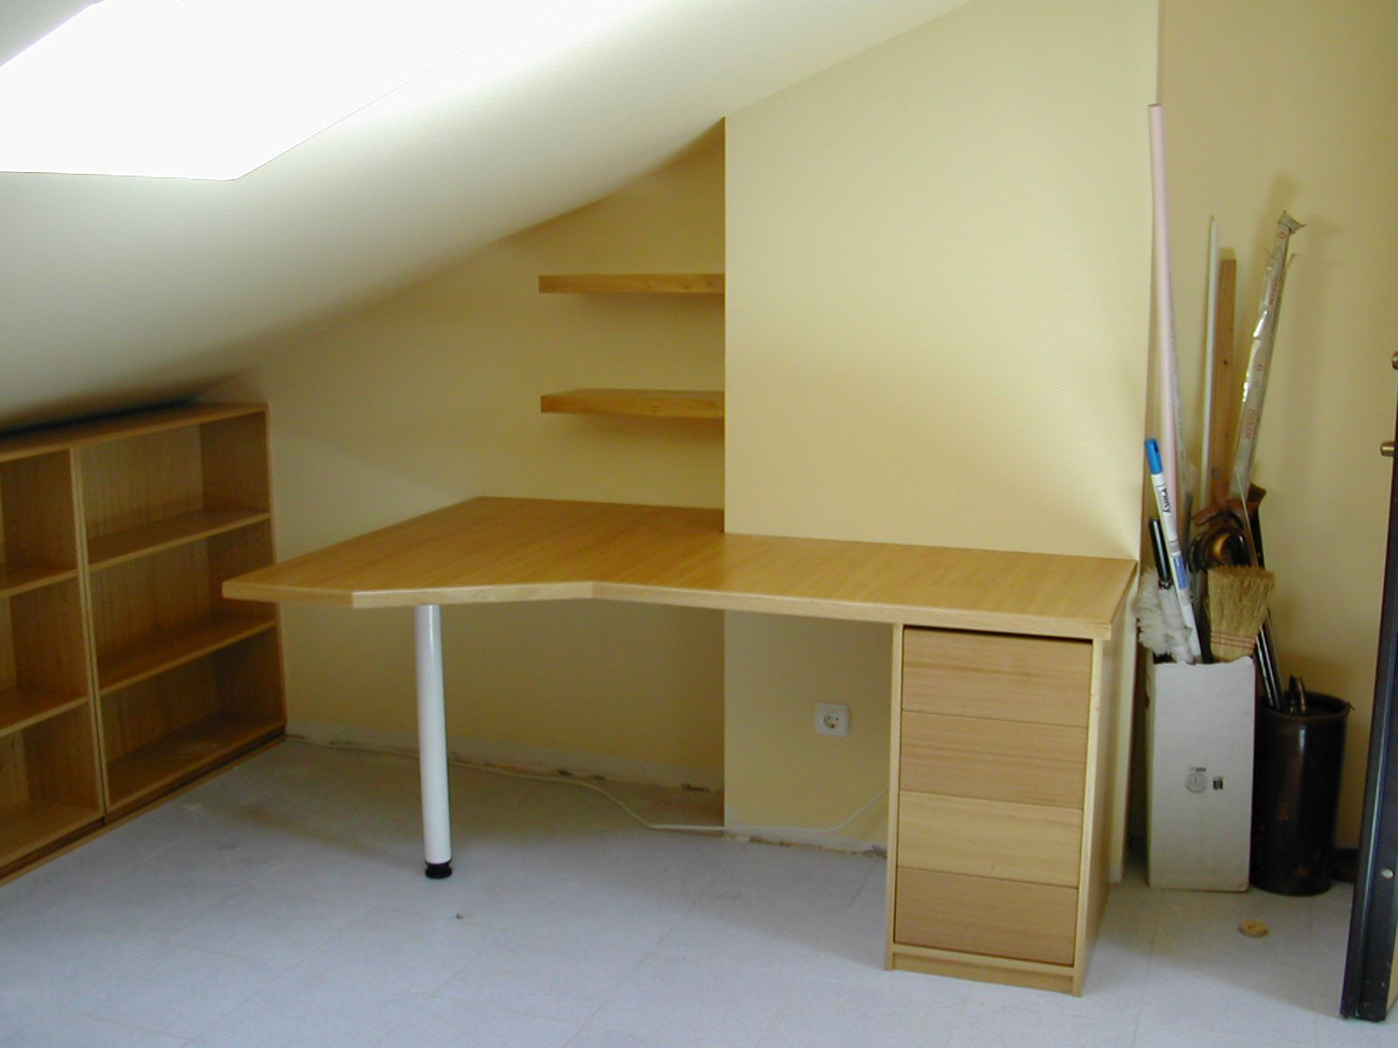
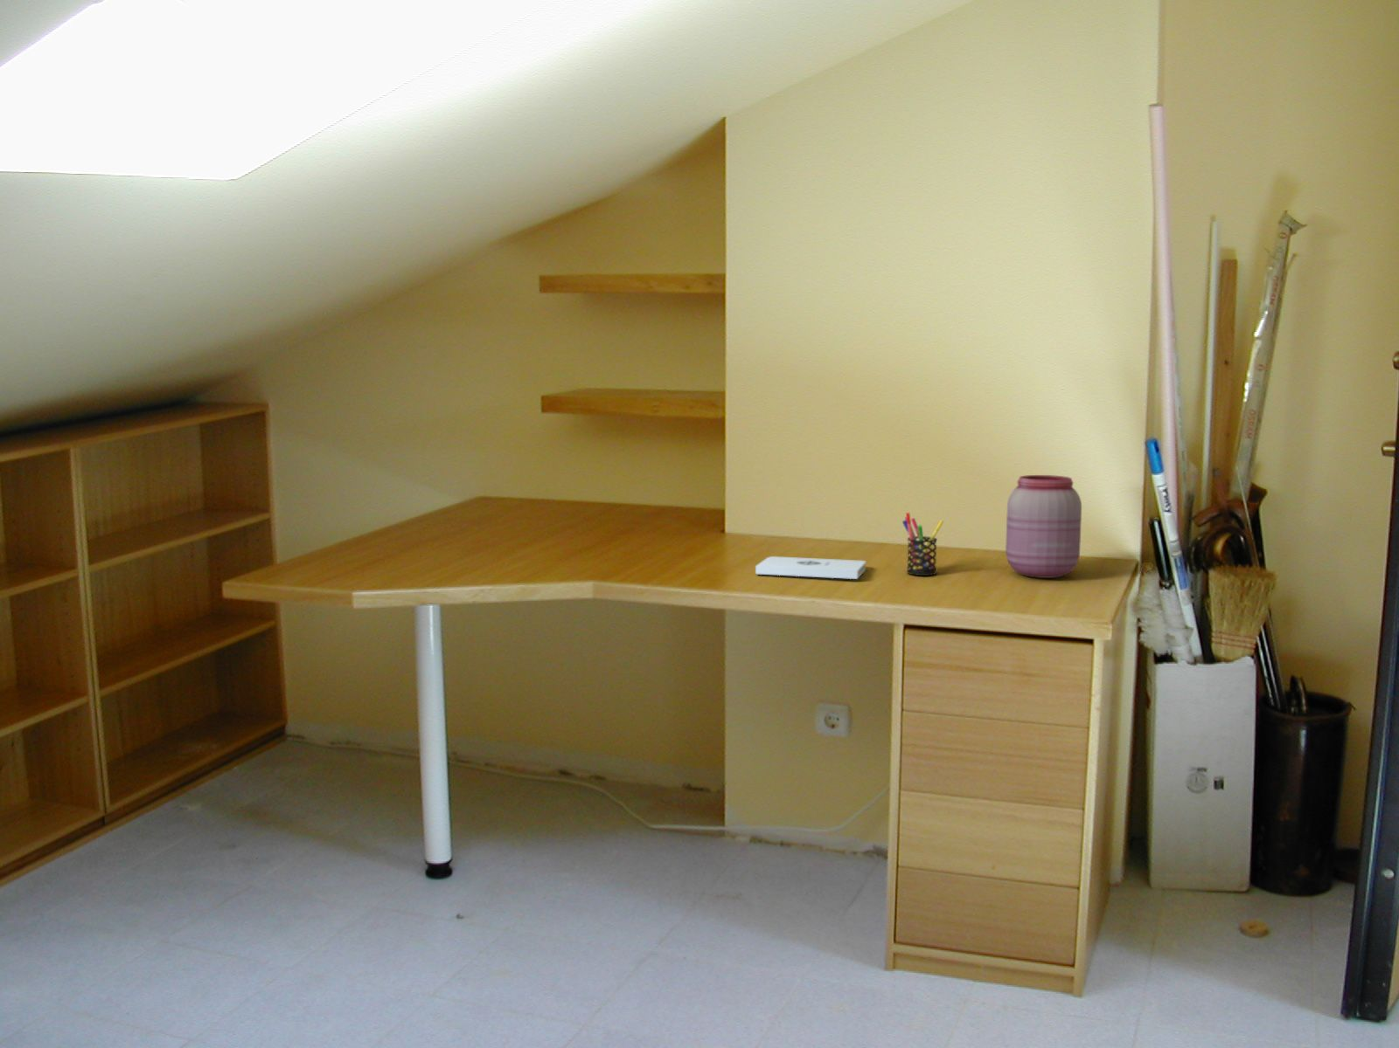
+ pen holder [901,512,944,577]
+ notepad [755,556,867,580]
+ jar [1005,474,1083,579]
